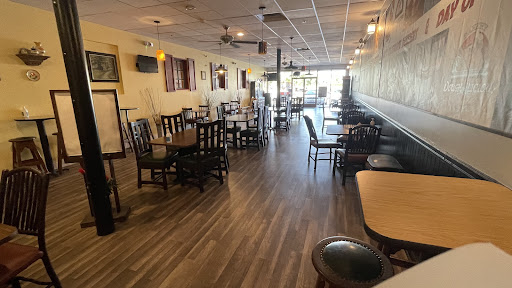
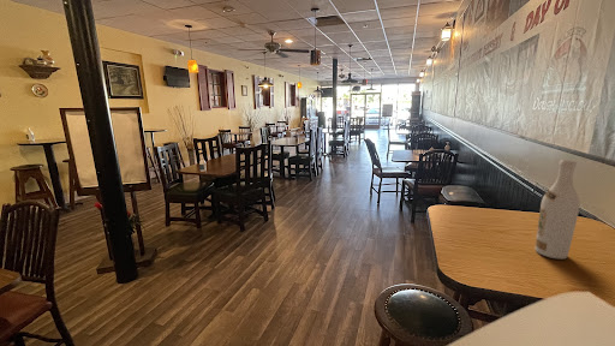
+ wine bottle [535,159,581,261]
